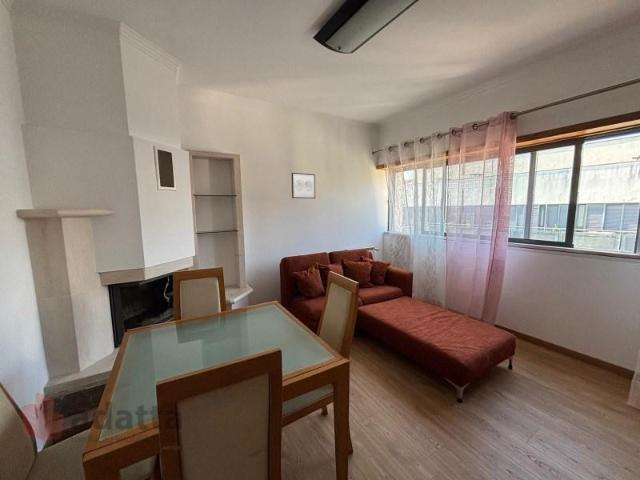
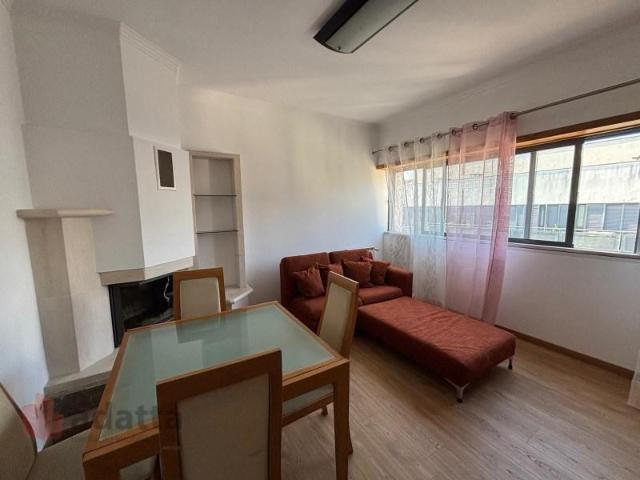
- wall art [291,172,316,199]
